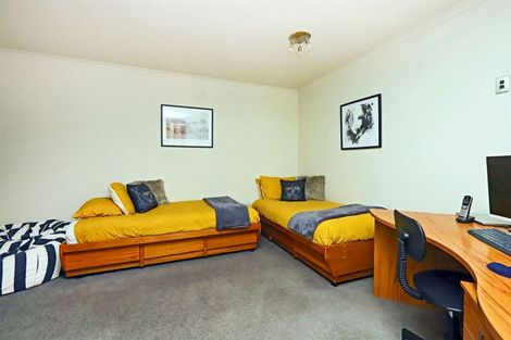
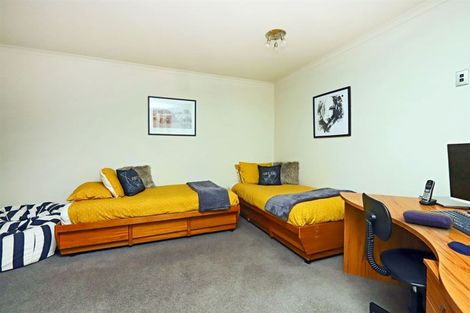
+ pencil case [402,209,455,229]
